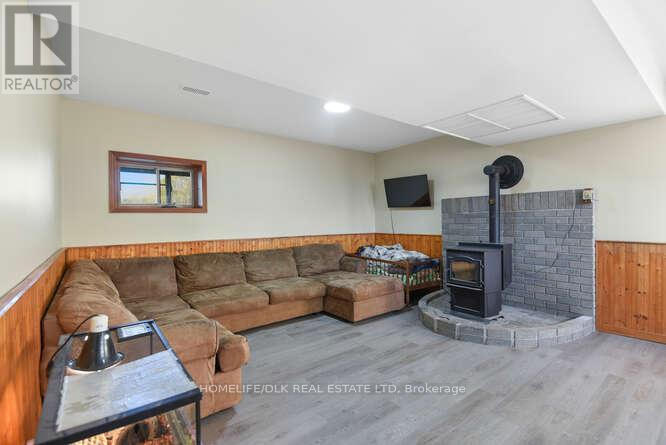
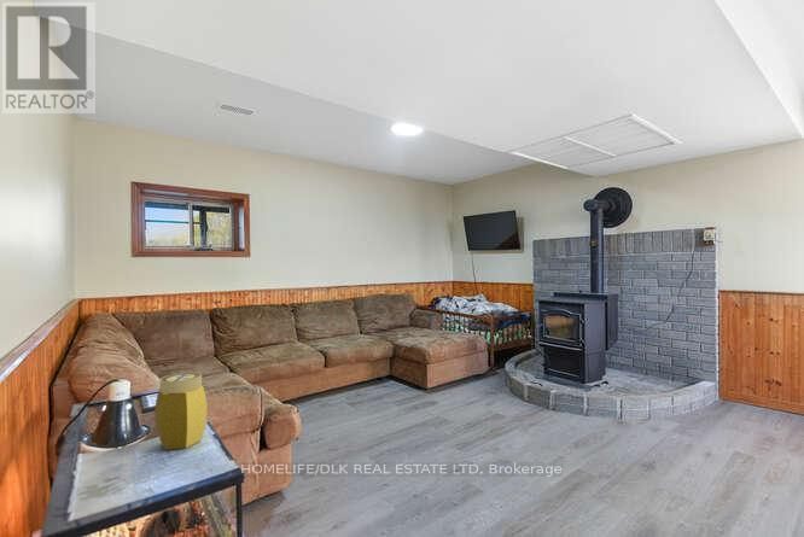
+ jar [155,372,209,451]
